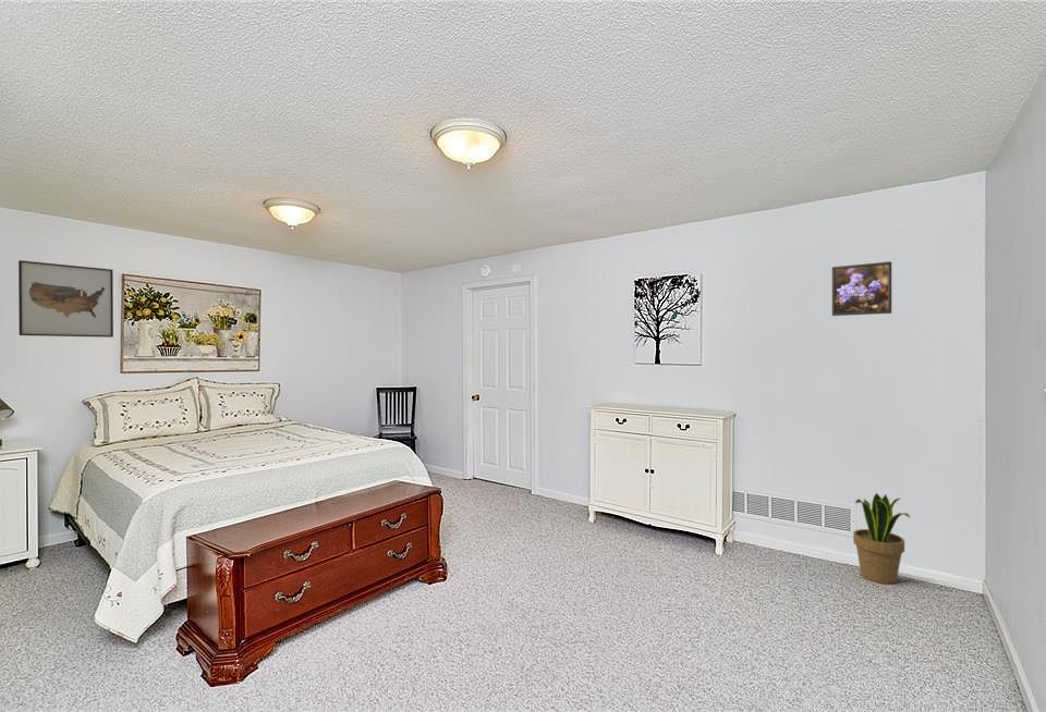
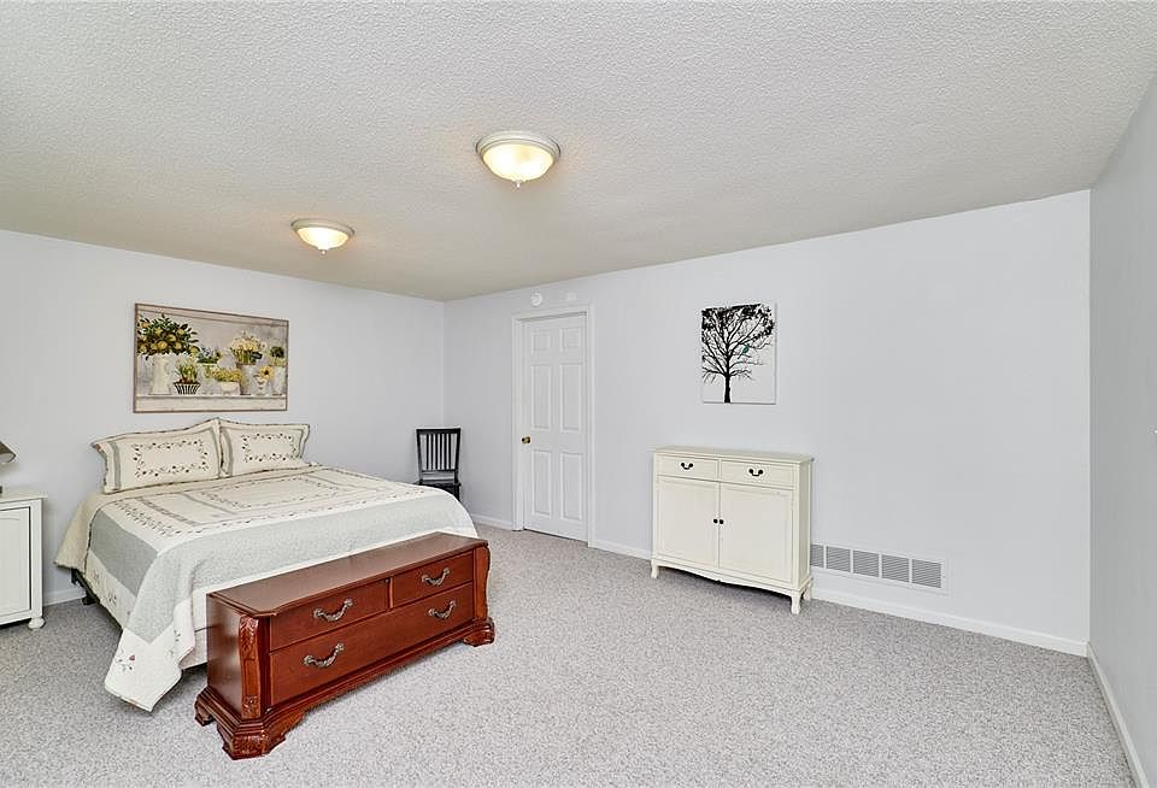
- potted plant [852,492,911,585]
- wall art [17,259,114,339]
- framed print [831,260,892,317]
